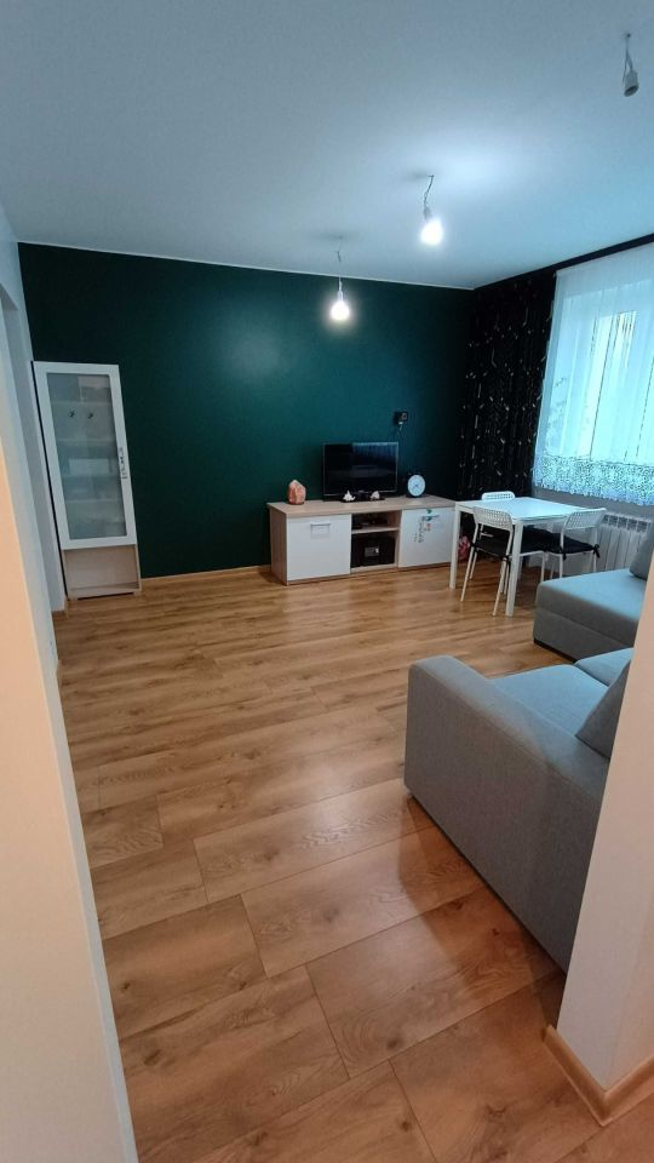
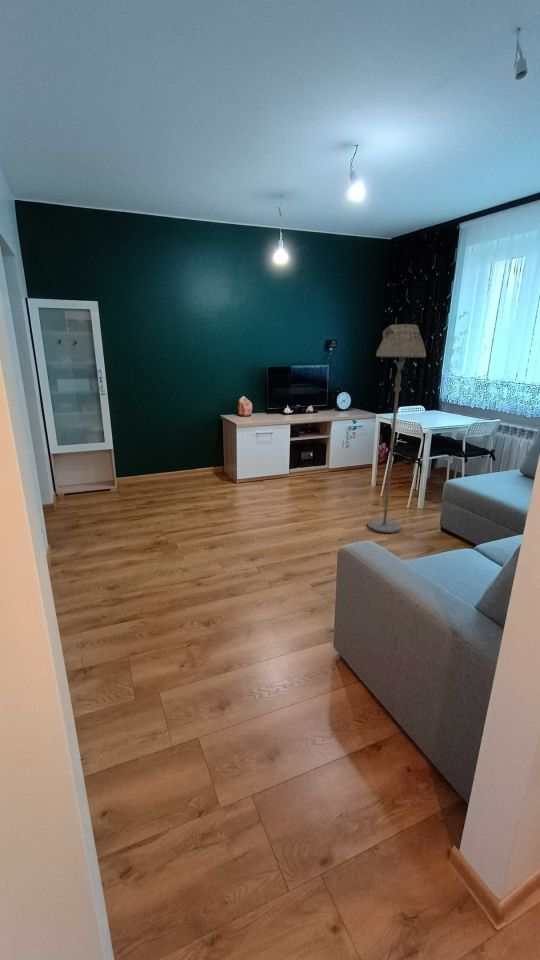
+ floor lamp [367,323,427,534]
